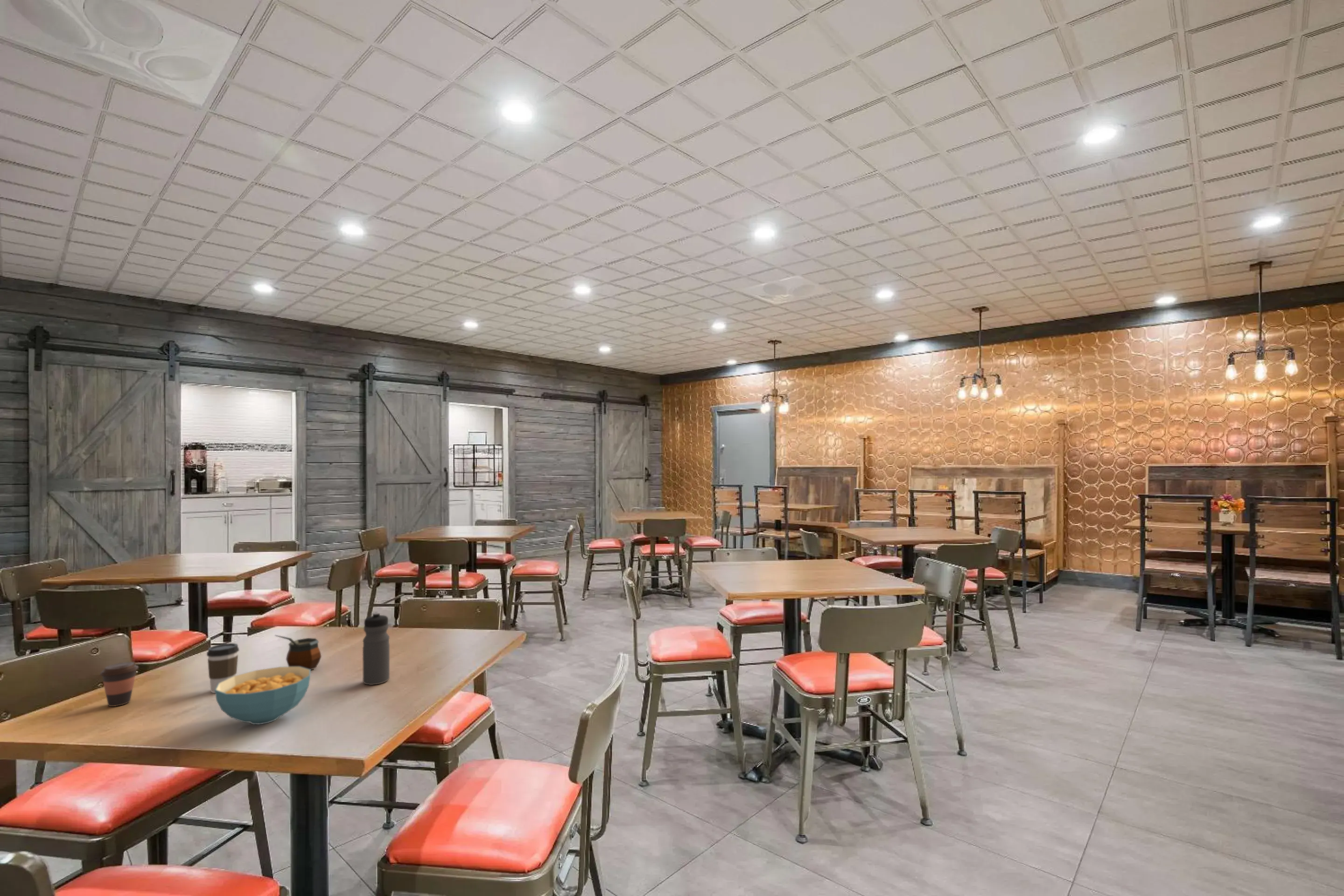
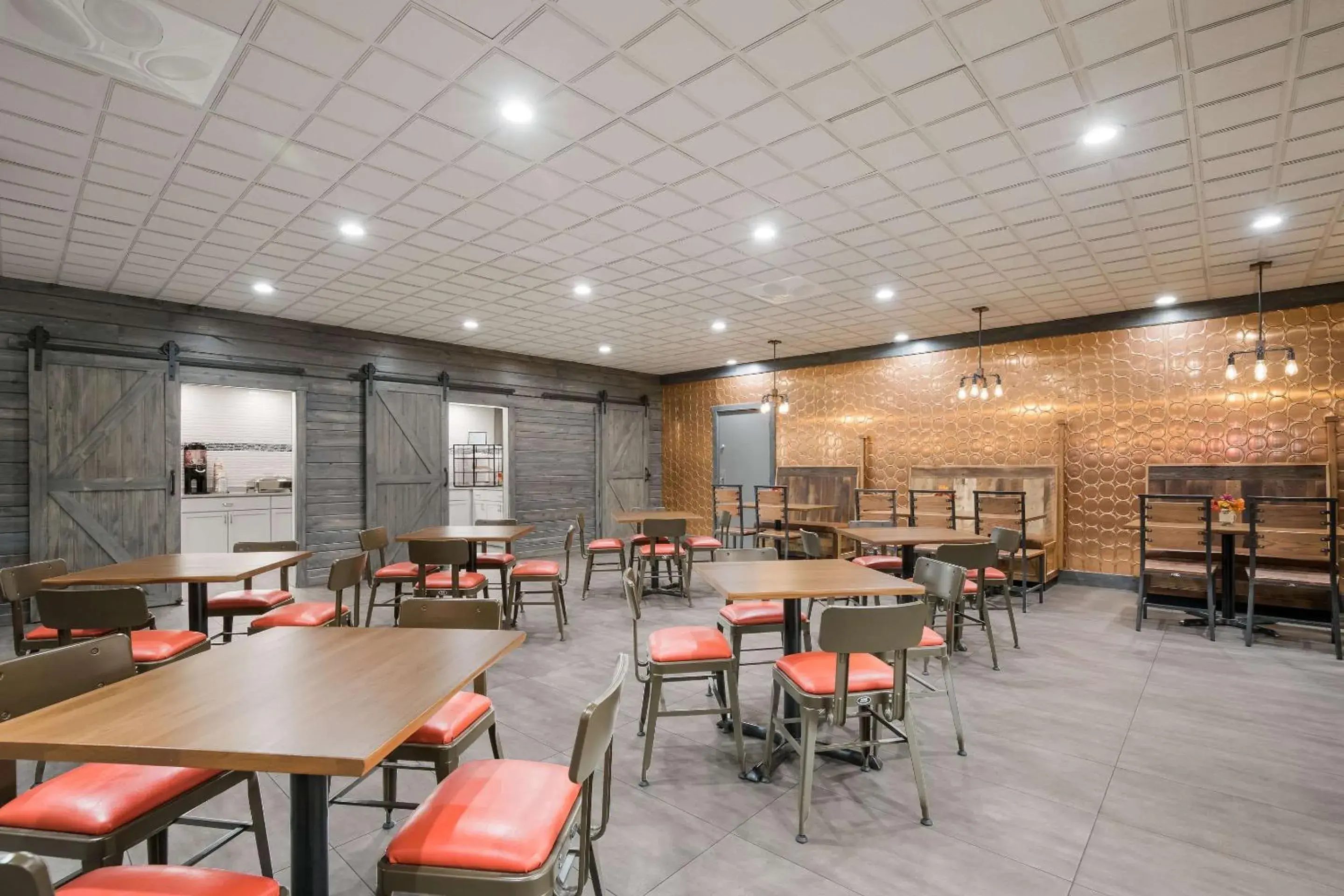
- coffee cup [206,643,239,693]
- gourd [274,635,322,671]
- water bottle [362,611,390,686]
- coffee cup [99,662,139,707]
- cereal bowl [215,666,311,725]
